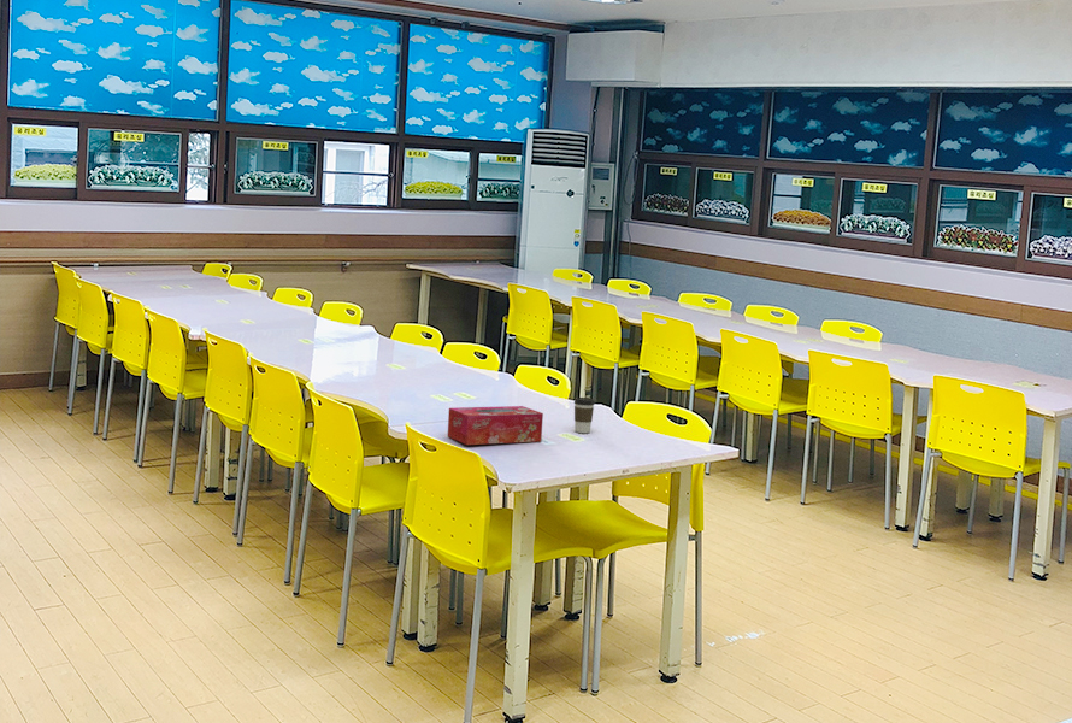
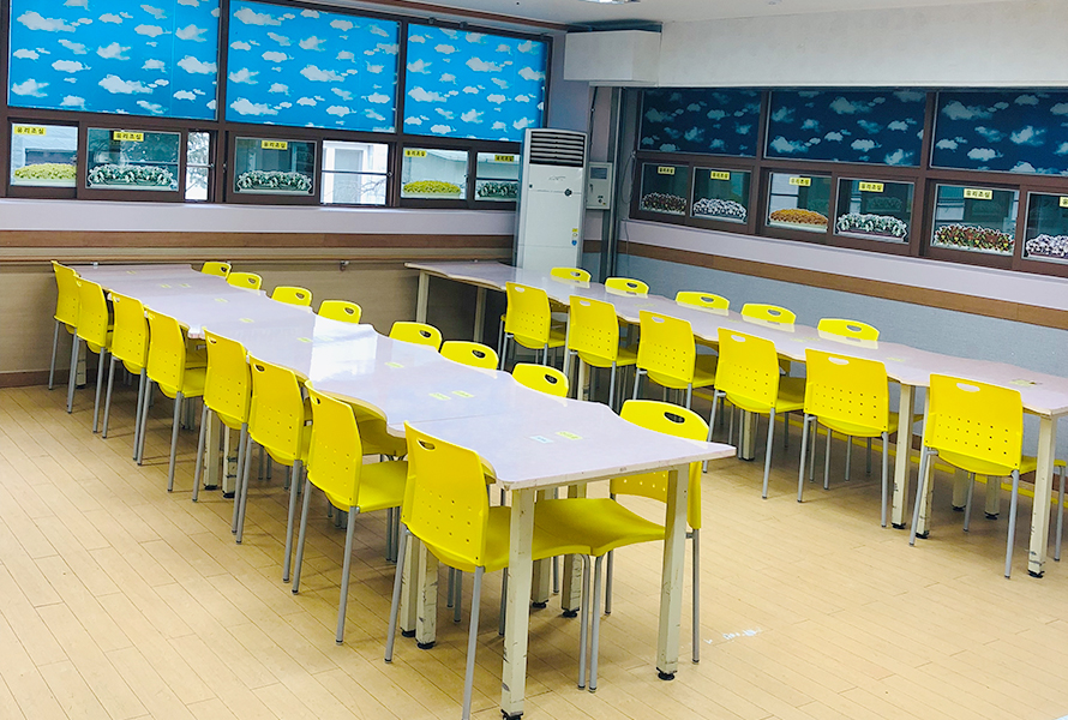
- coffee cup [573,396,596,434]
- tissue box [447,405,544,446]
